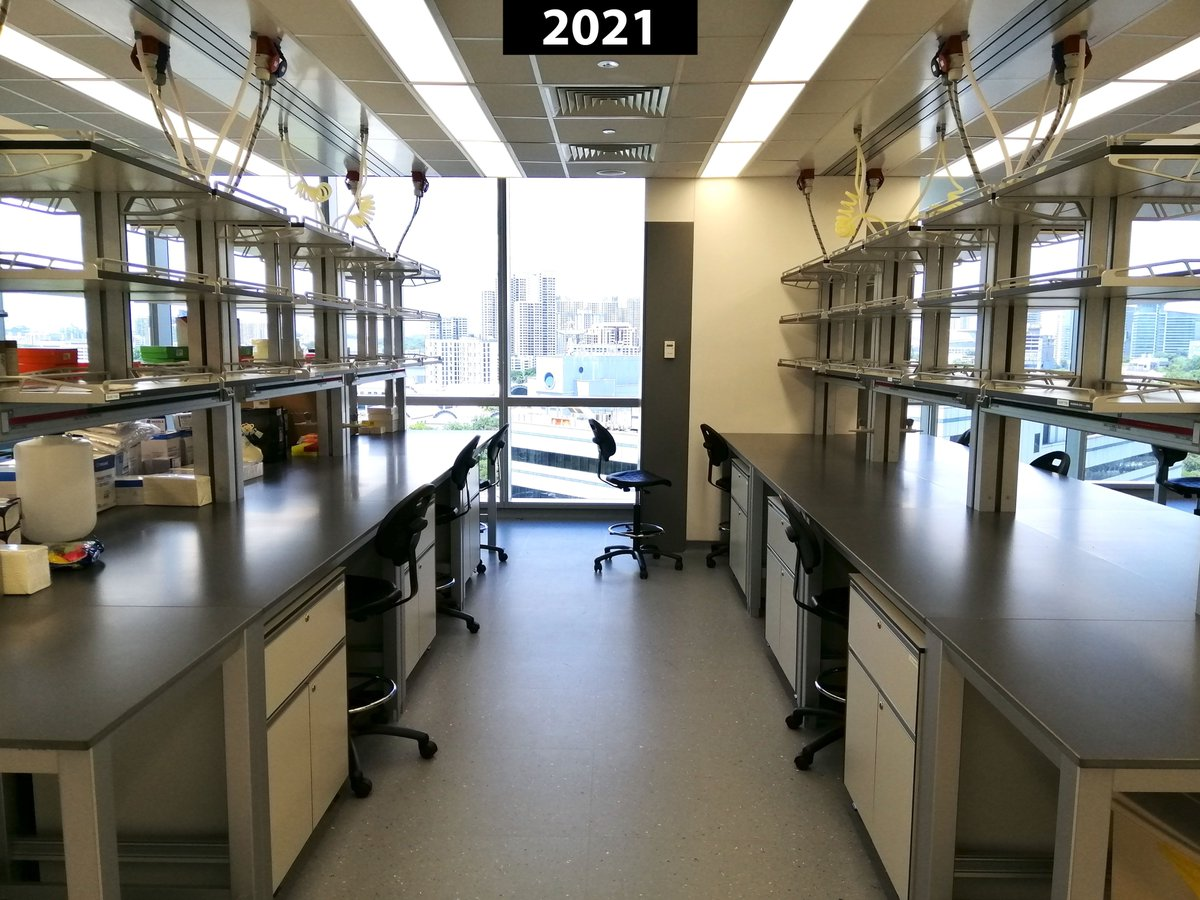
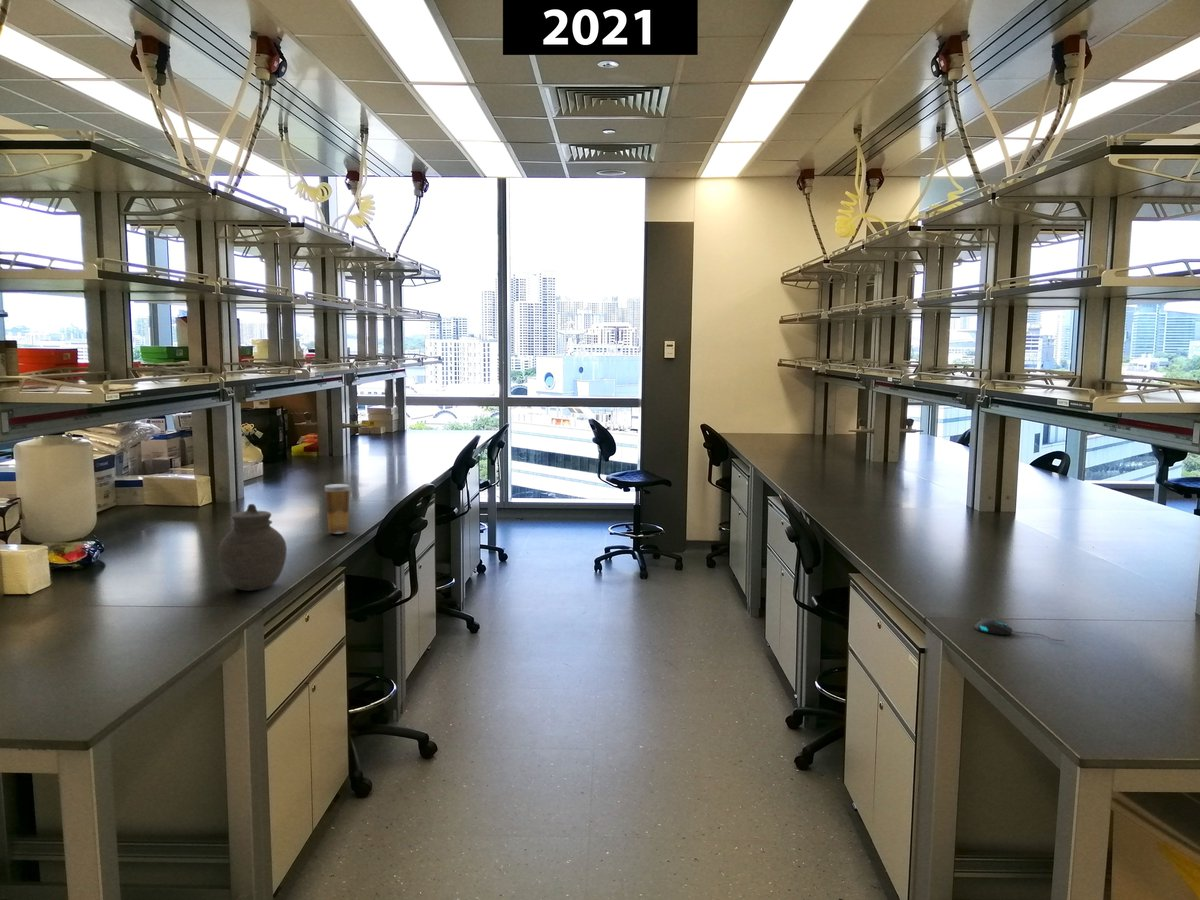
+ jar [217,503,288,592]
+ mouse [973,617,1066,642]
+ beverage cup [324,483,350,535]
